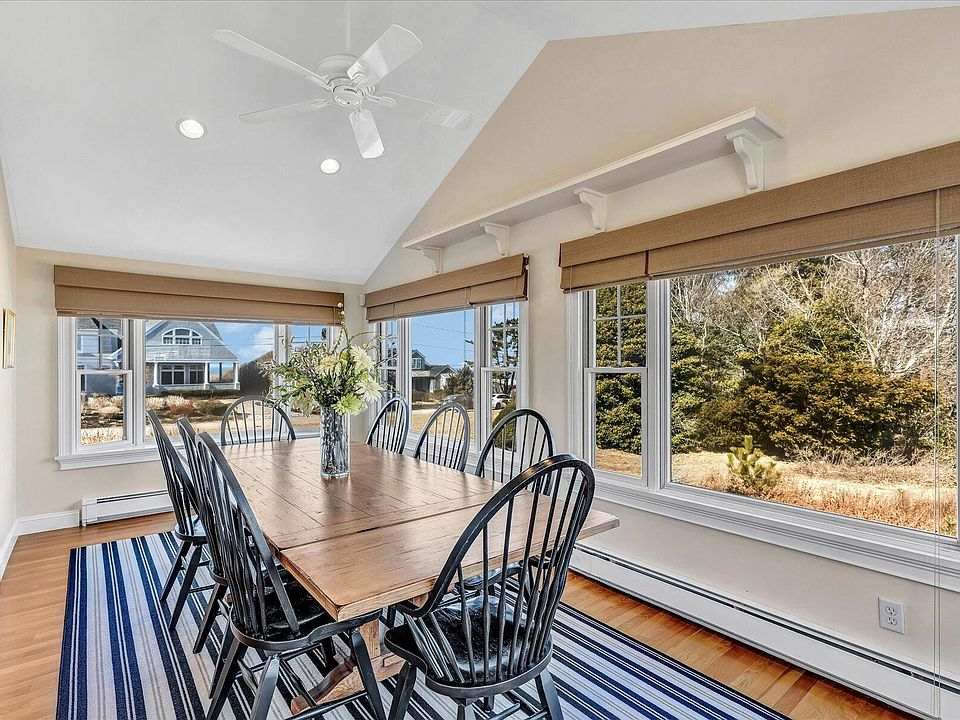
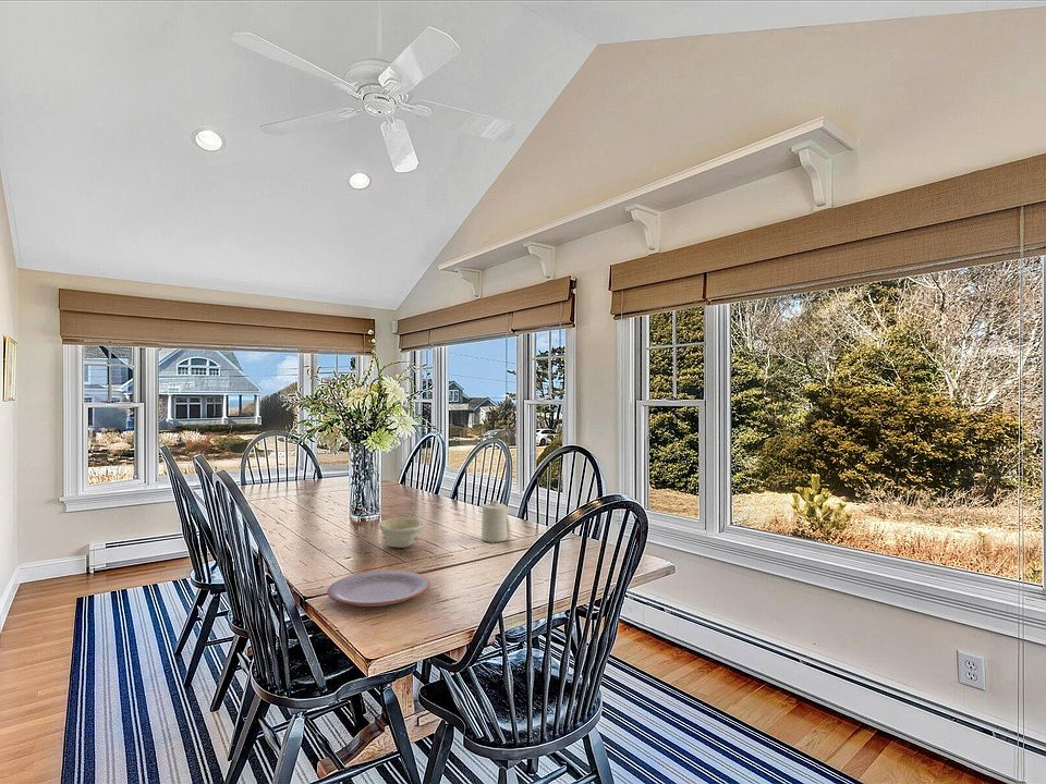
+ plate [326,569,431,608]
+ bowl [377,516,426,549]
+ candle [481,499,508,543]
